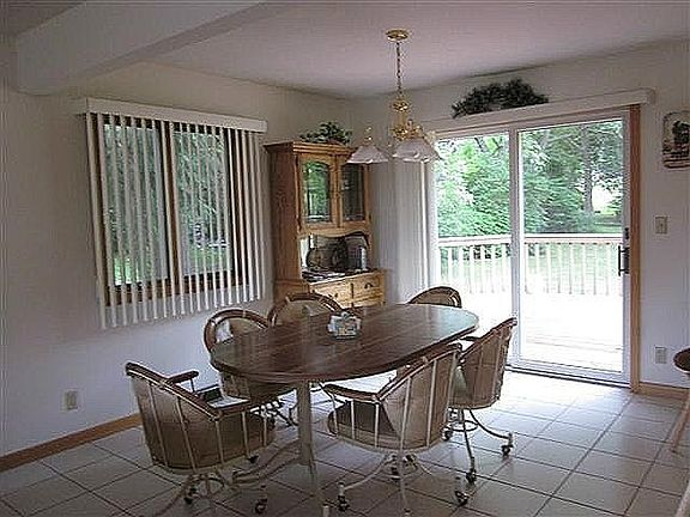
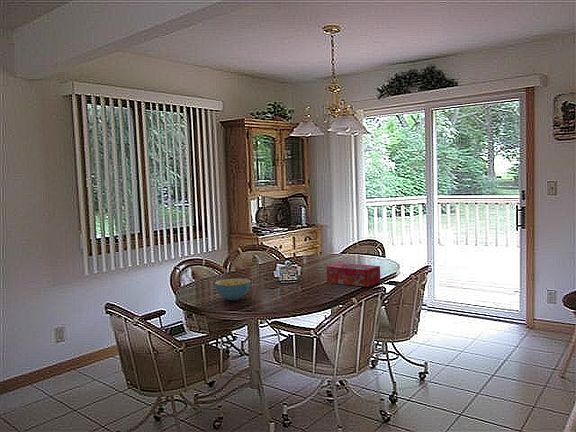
+ cereal bowl [214,278,251,301]
+ tissue box [326,262,381,288]
